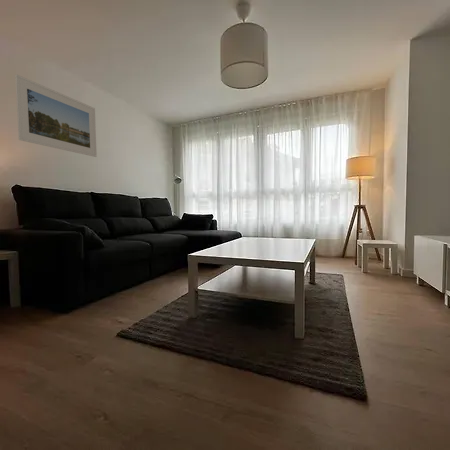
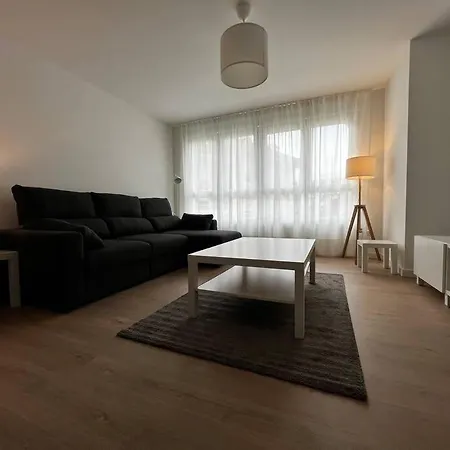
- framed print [14,74,98,158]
